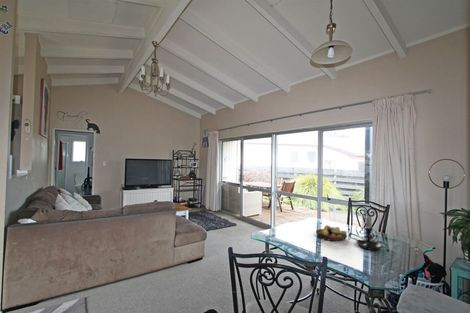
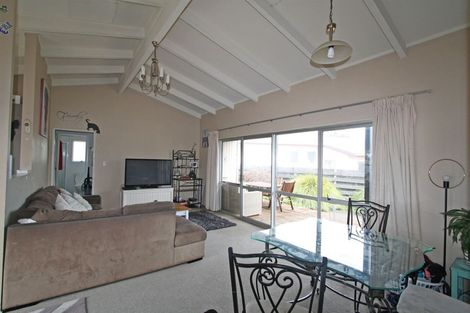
- fruit bowl [315,224,348,242]
- candle holder [355,214,383,251]
